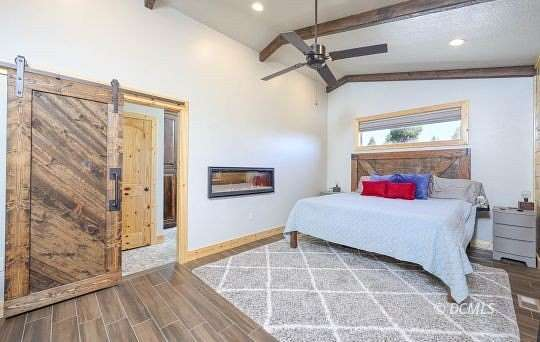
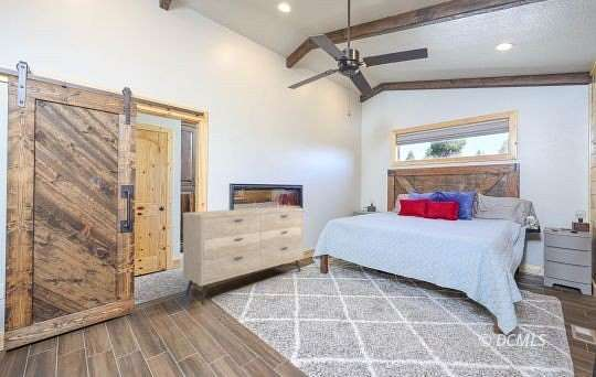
+ dresser [182,206,305,305]
